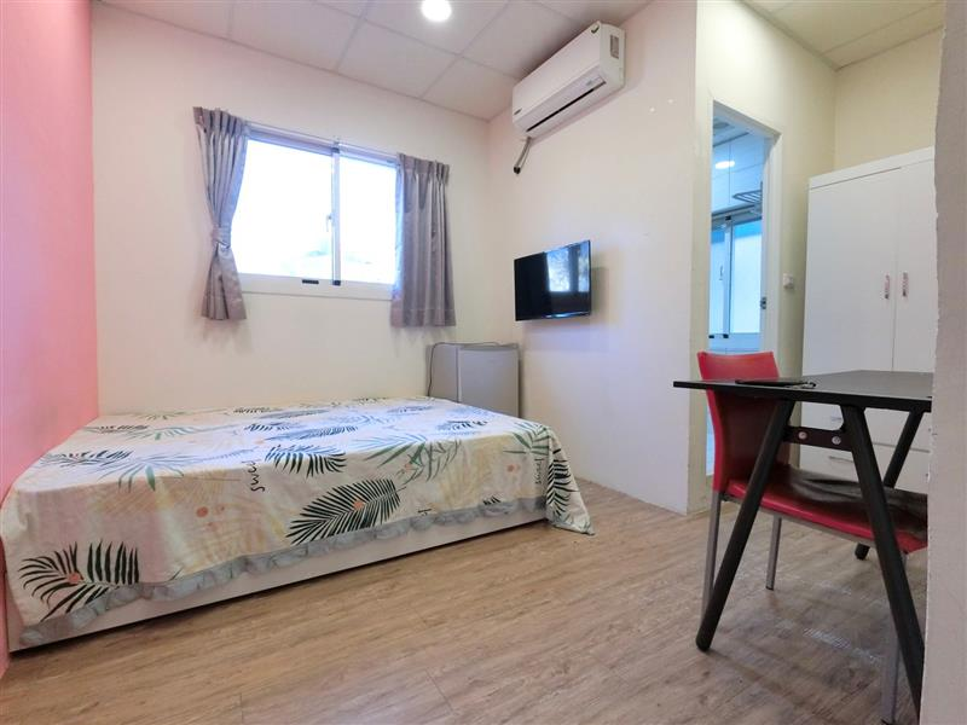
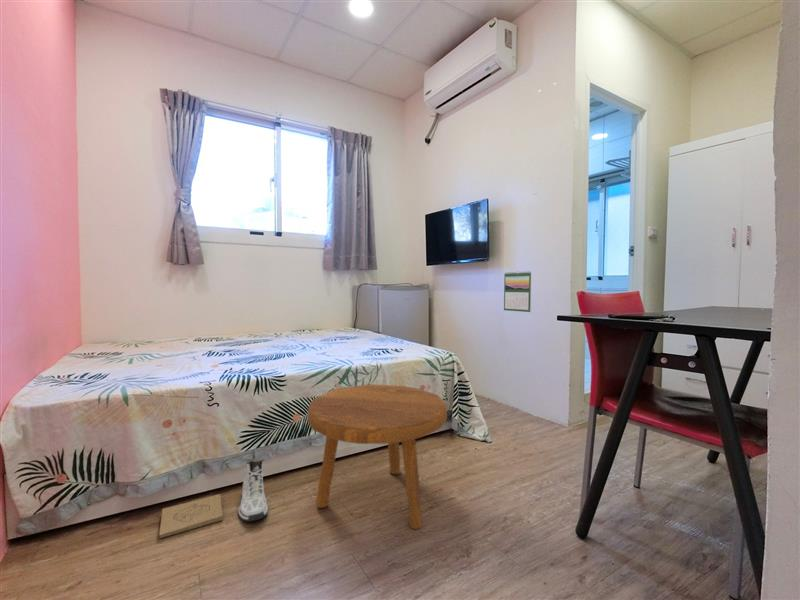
+ sneaker [237,459,269,523]
+ footstool [307,383,448,530]
+ box [158,493,224,539]
+ calendar [503,270,532,313]
